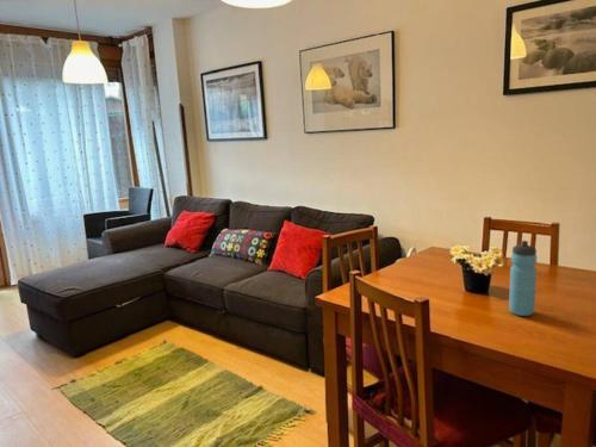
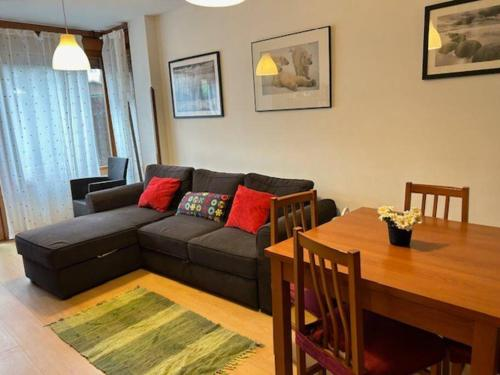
- water bottle [508,240,538,317]
